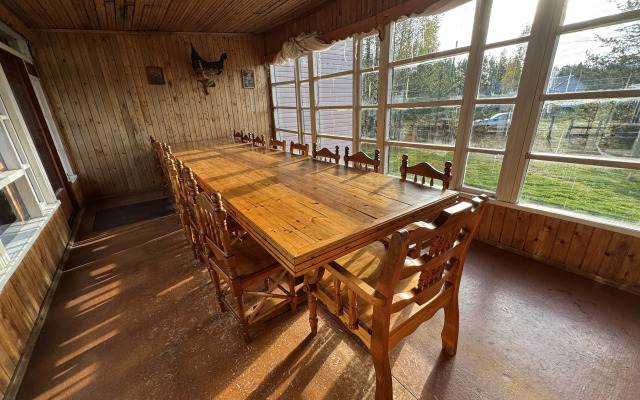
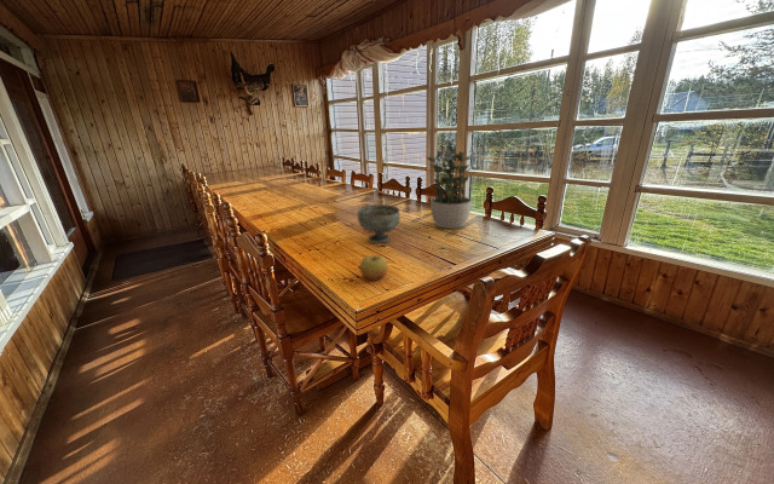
+ apple [359,254,388,282]
+ bowl [357,203,402,244]
+ potted plant [424,144,473,230]
